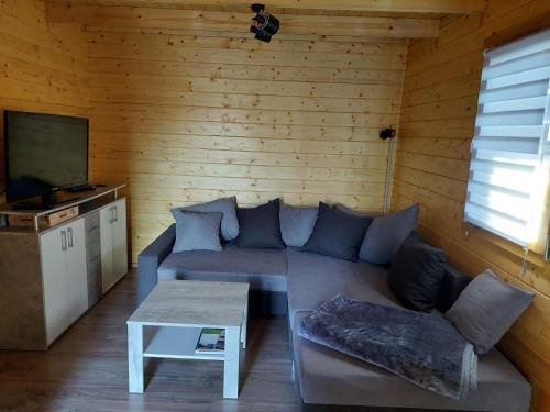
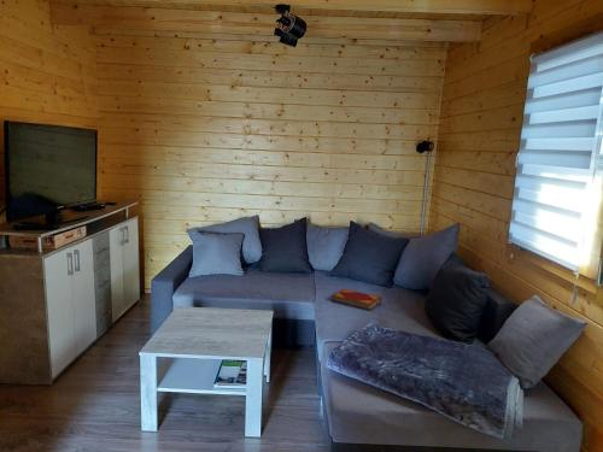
+ hardback book [330,288,382,311]
